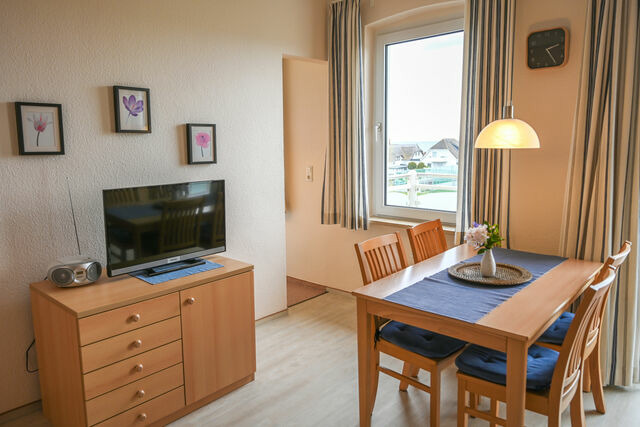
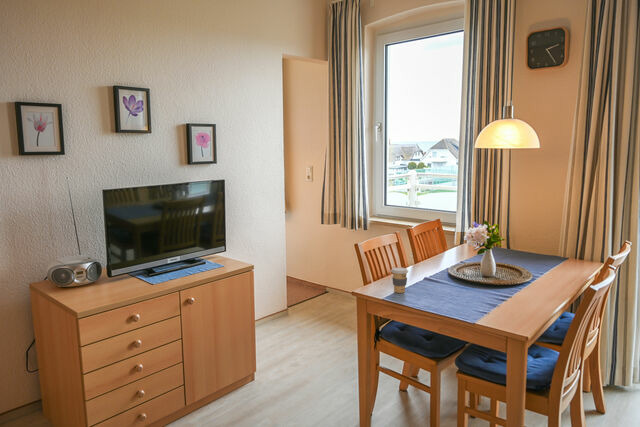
+ coffee cup [390,267,409,294]
